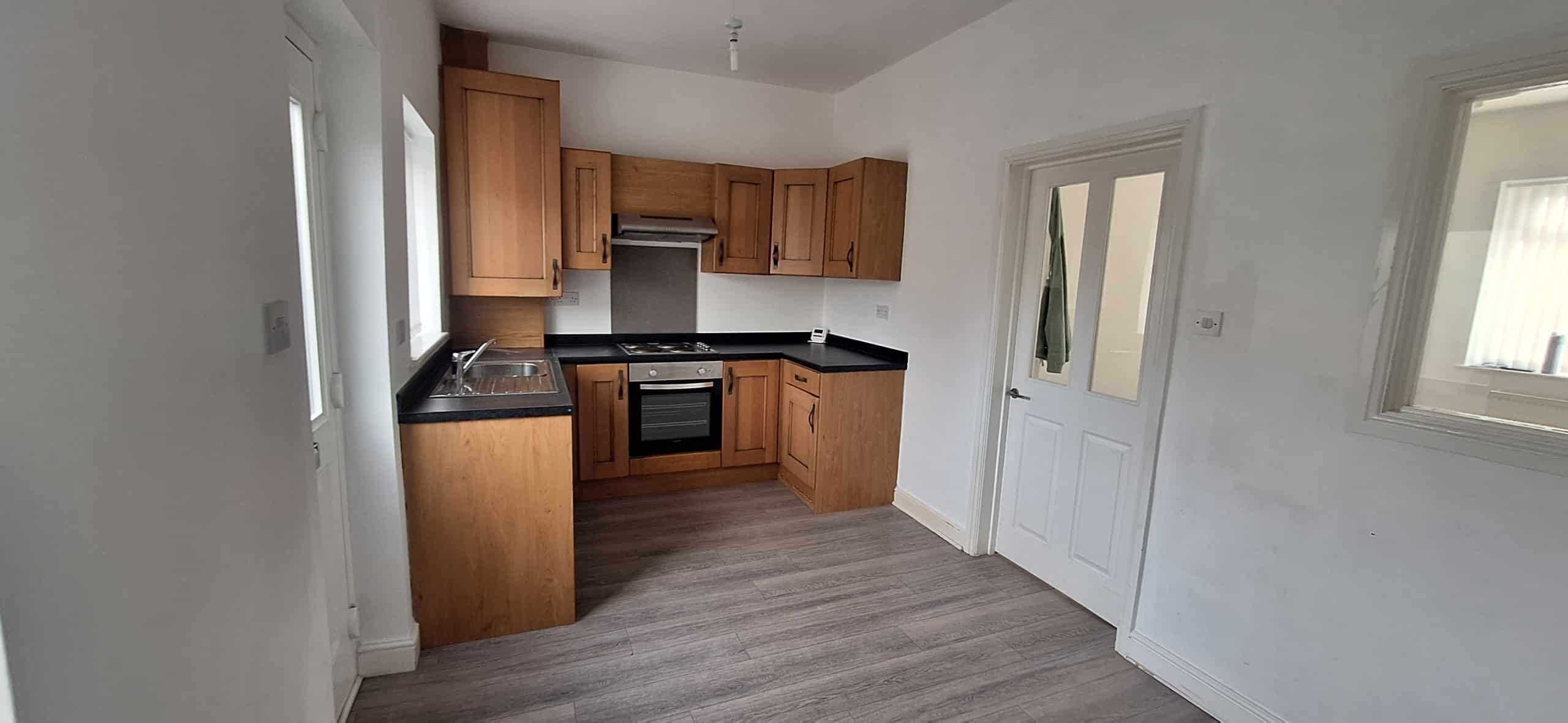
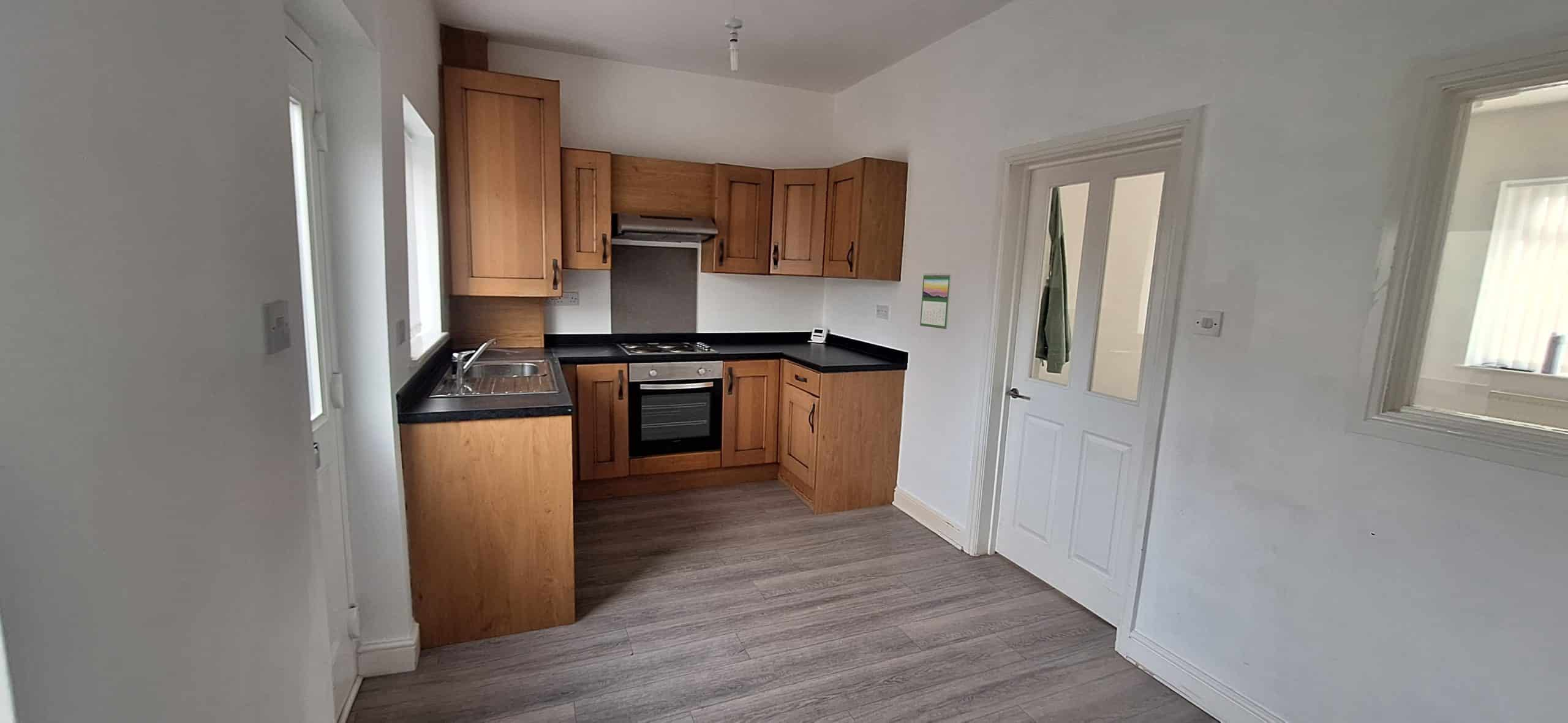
+ calendar [919,272,952,330]
